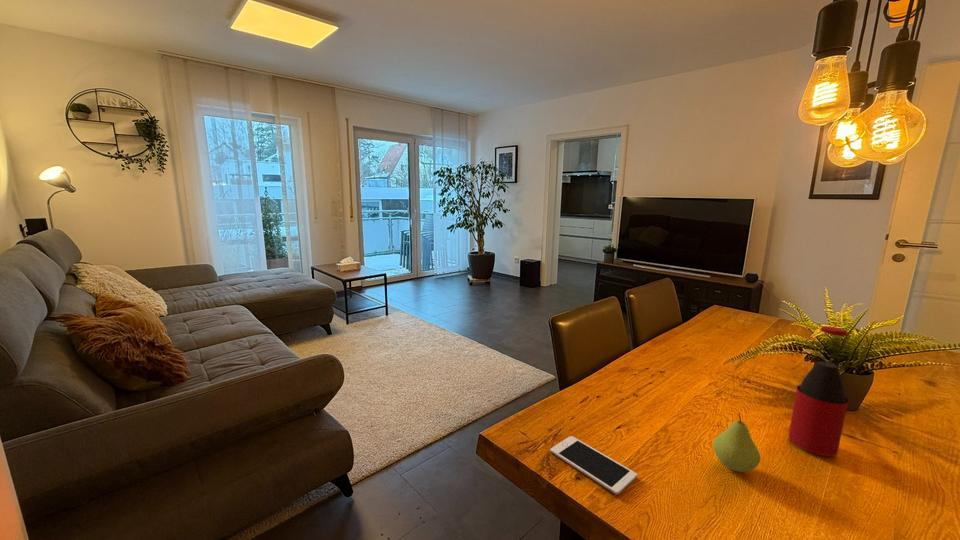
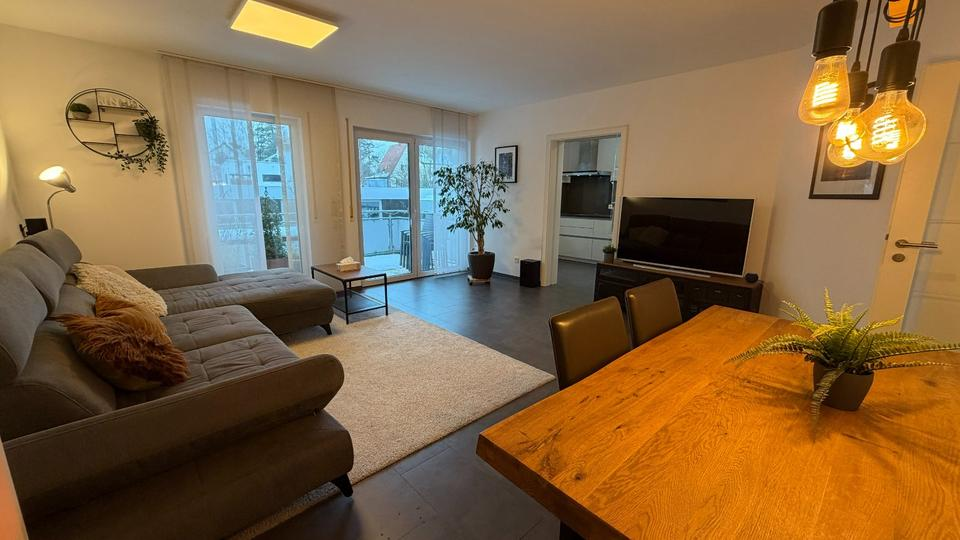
- bottle [787,325,849,457]
- cell phone [549,435,638,495]
- fruit [712,412,762,473]
